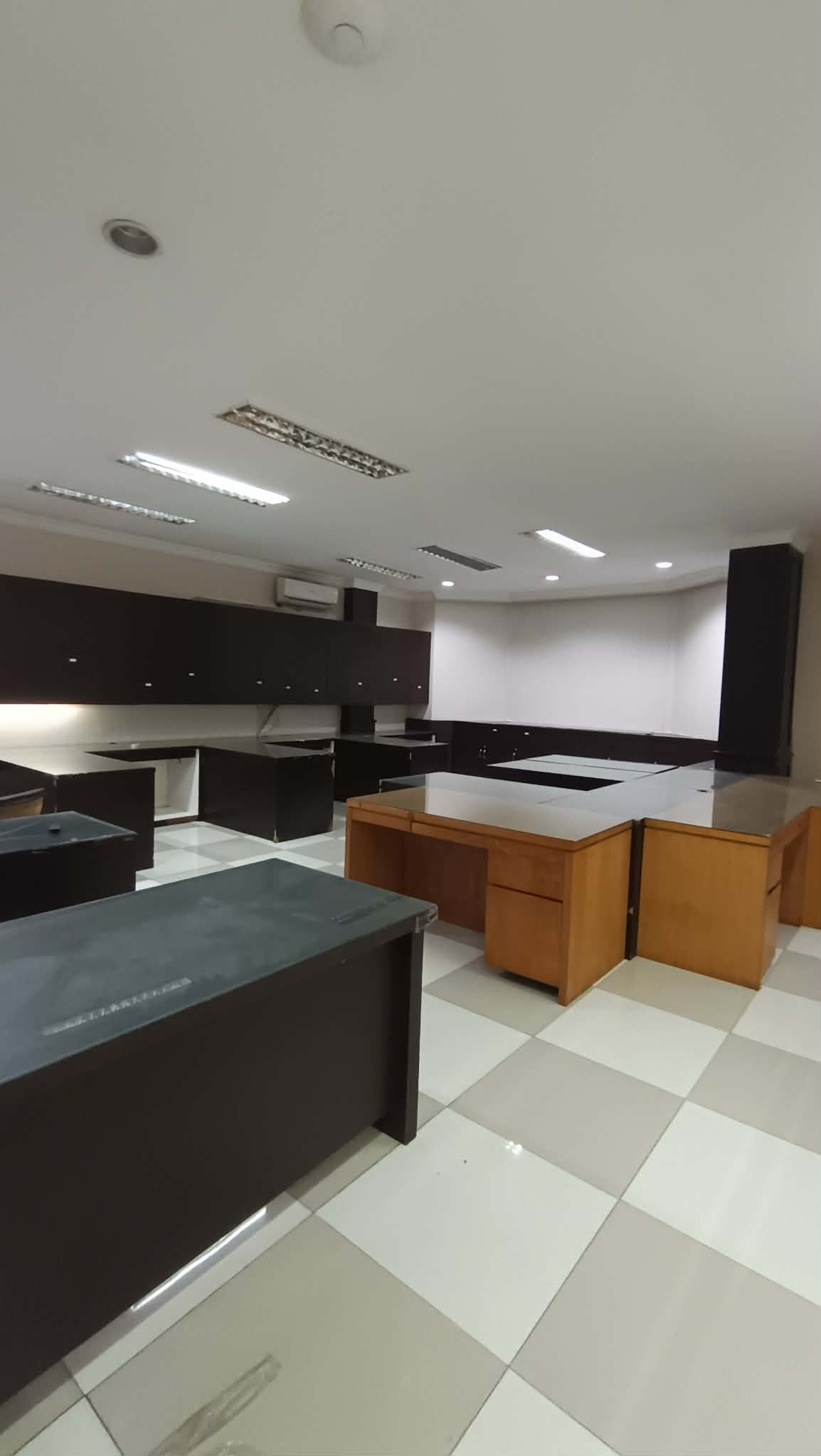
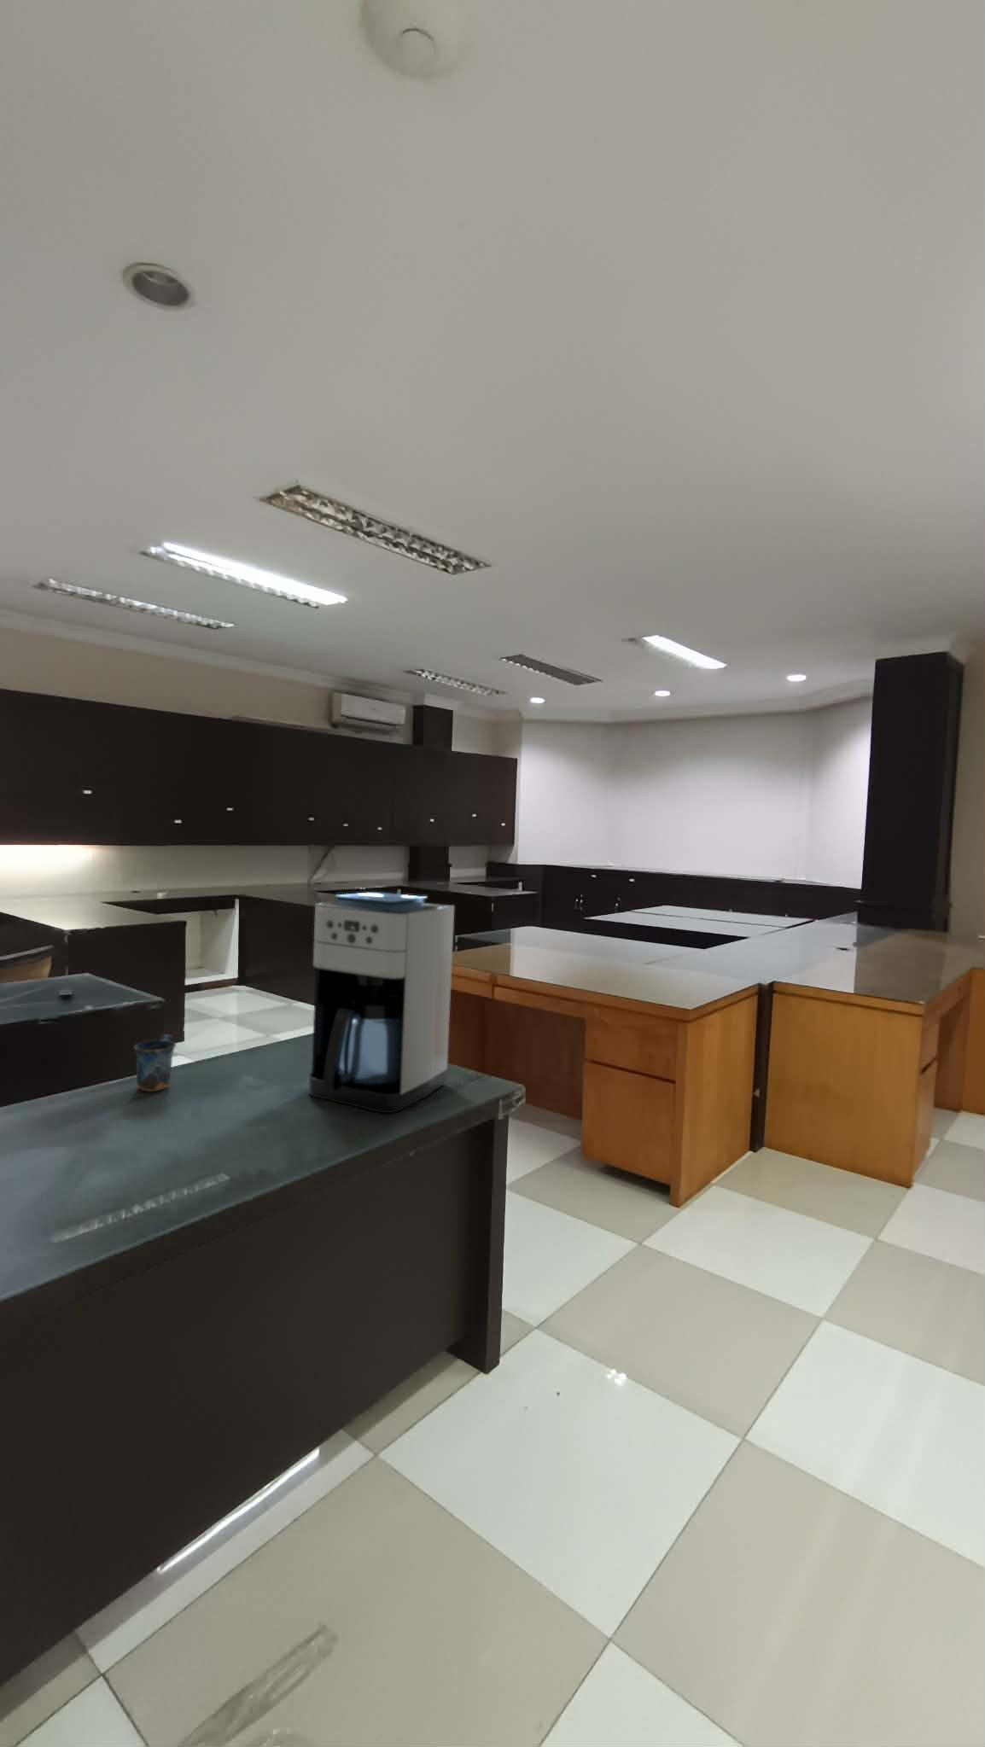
+ coffee maker [307,891,455,1113]
+ mug [133,1033,176,1092]
